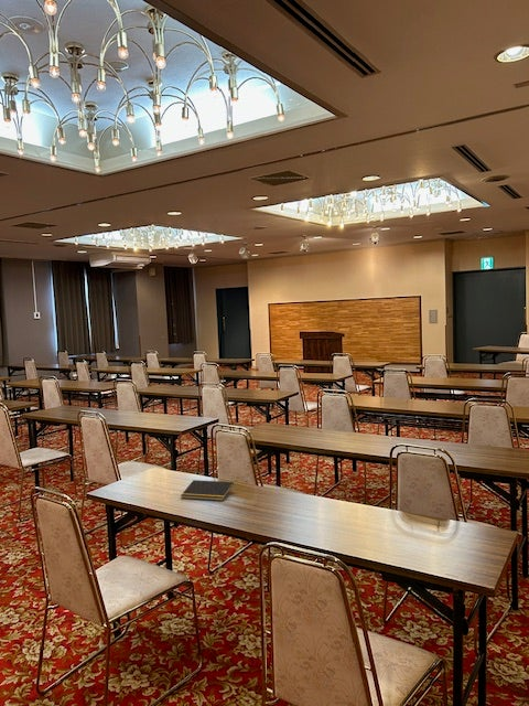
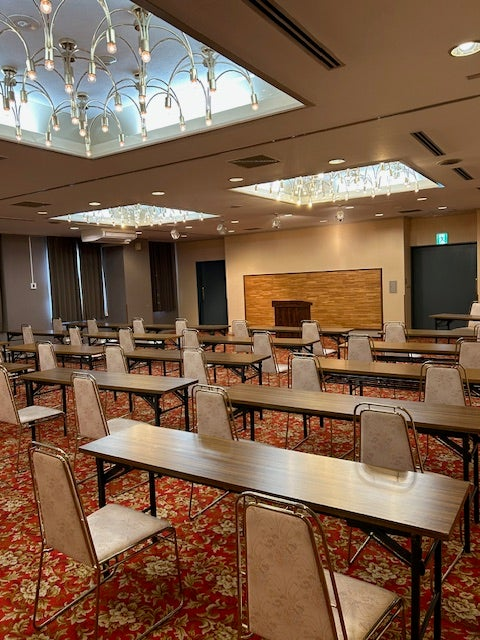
- notepad [180,479,235,502]
